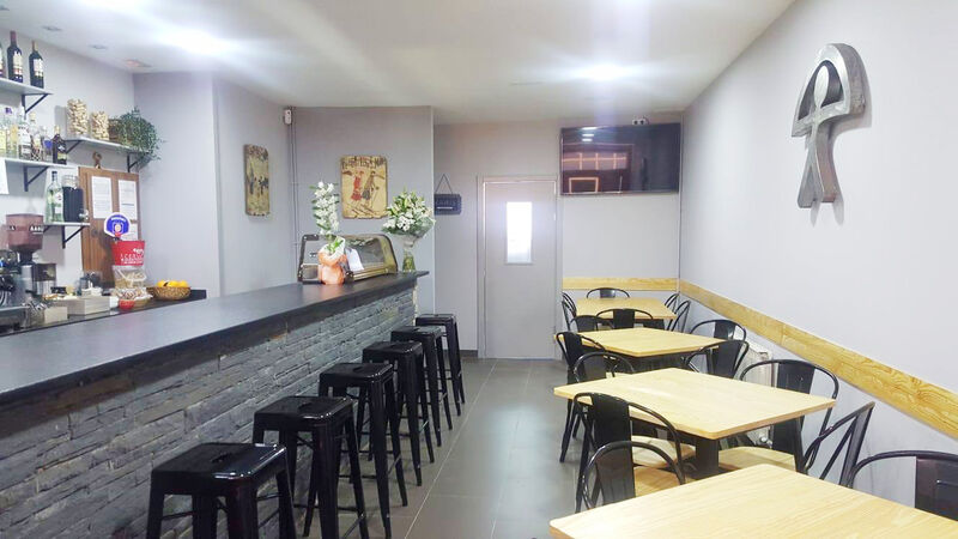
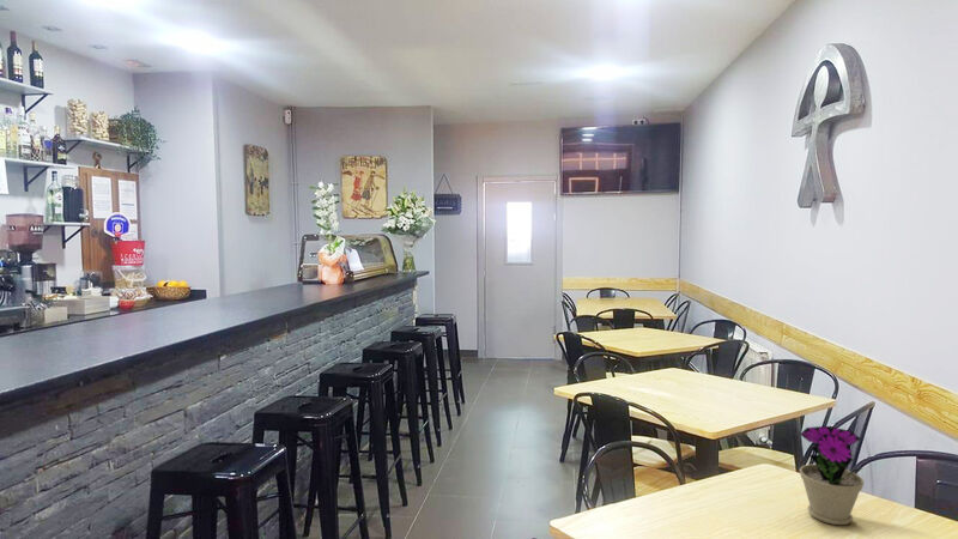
+ flower pot [799,425,865,526]
